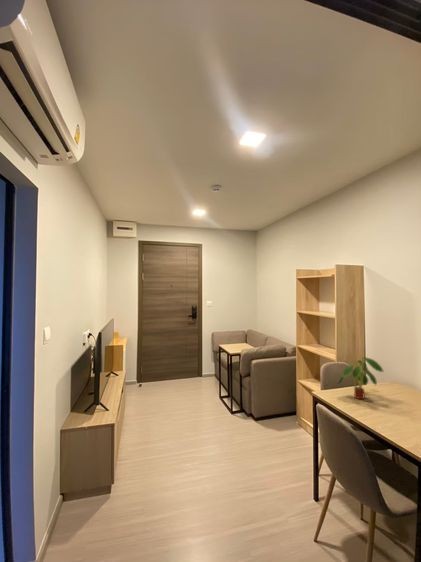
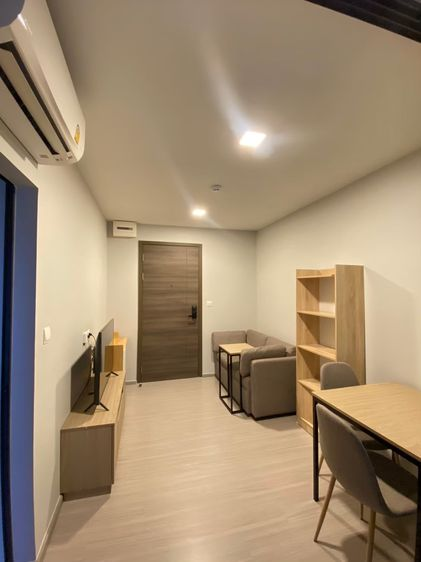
- plant [337,356,385,400]
